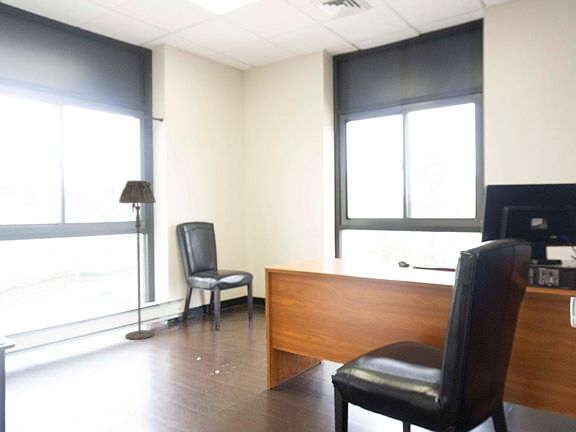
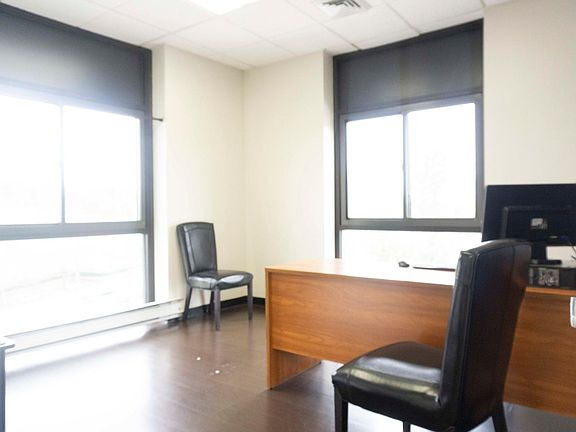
- floor lamp [118,179,157,341]
